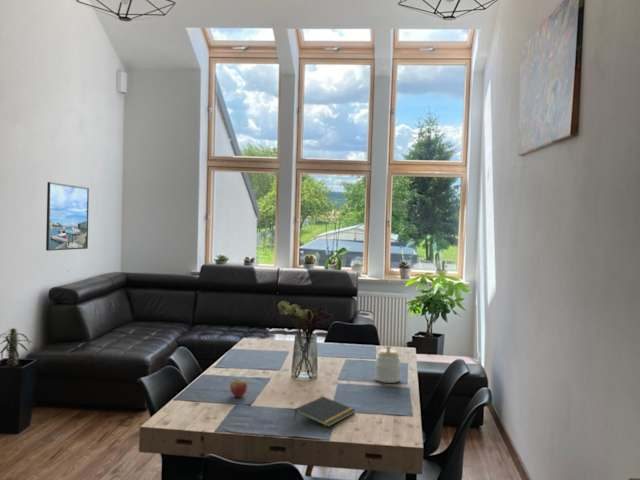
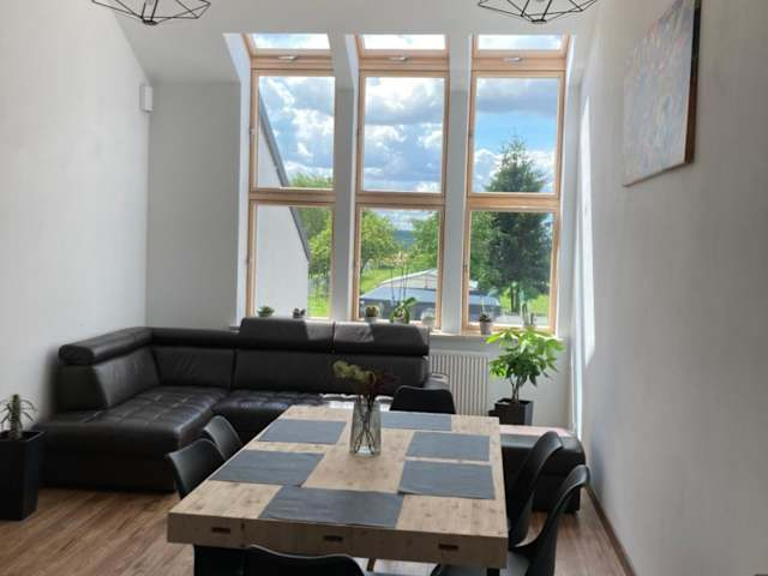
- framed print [45,181,90,252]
- fruit [229,378,248,398]
- jar [374,345,402,384]
- notepad [293,395,356,428]
